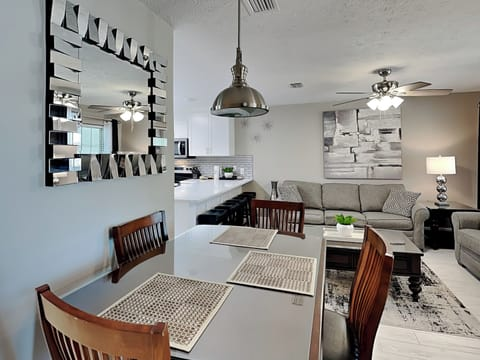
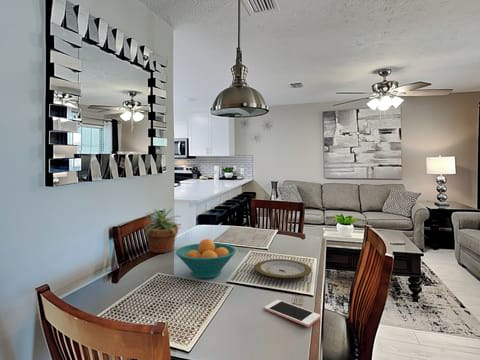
+ plate [253,258,312,280]
+ potted plant [136,207,183,254]
+ cell phone [263,299,321,328]
+ fruit bowl [175,238,237,279]
